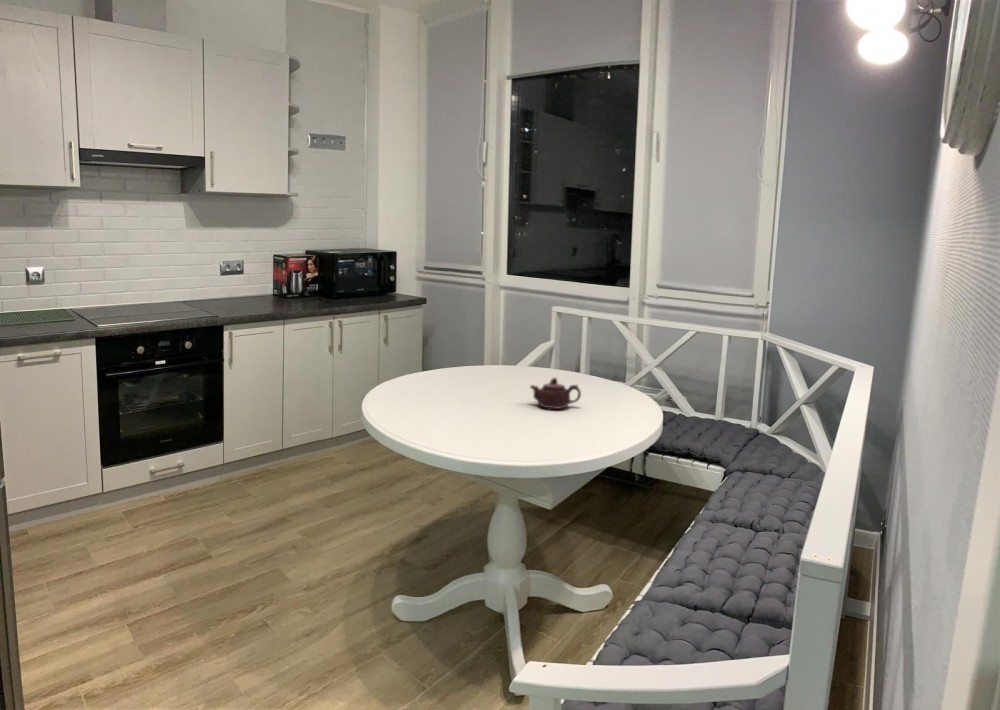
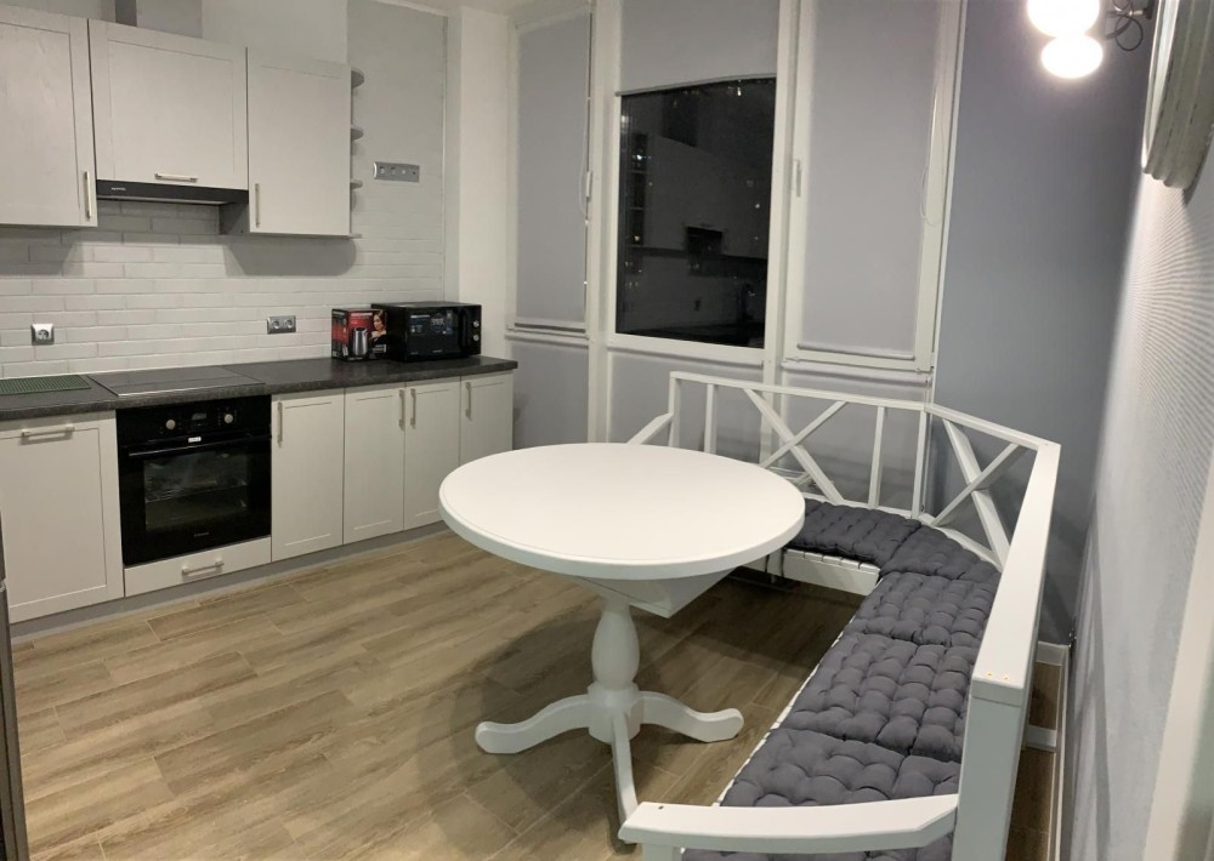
- teapot [529,377,582,410]
